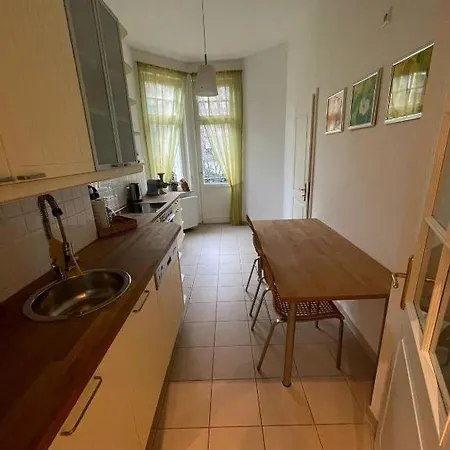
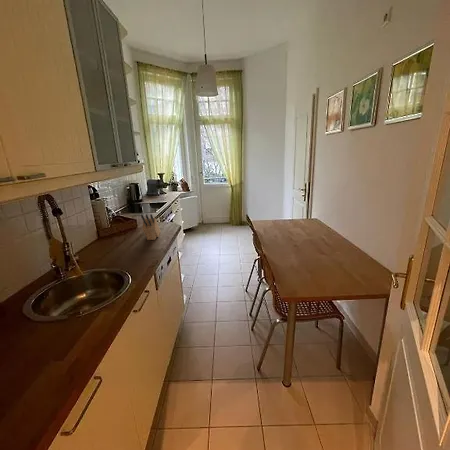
+ knife block [140,213,162,241]
